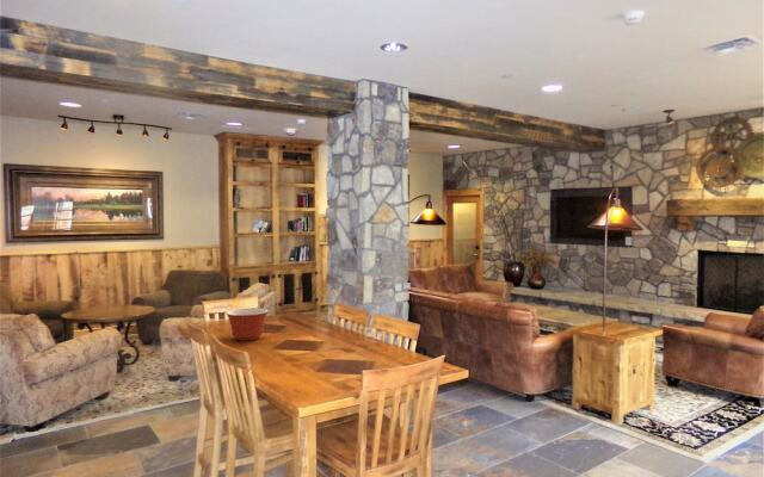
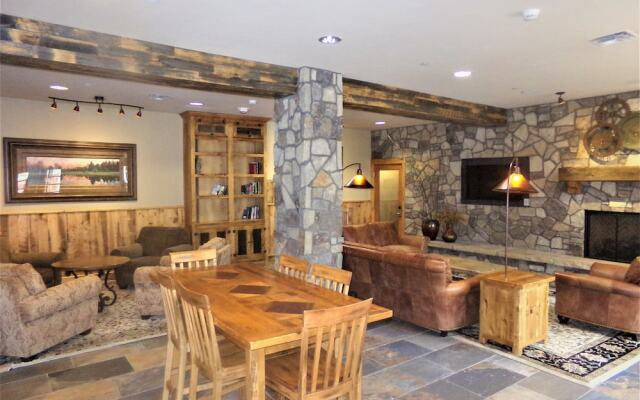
- mixing bowl [224,308,270,341]
